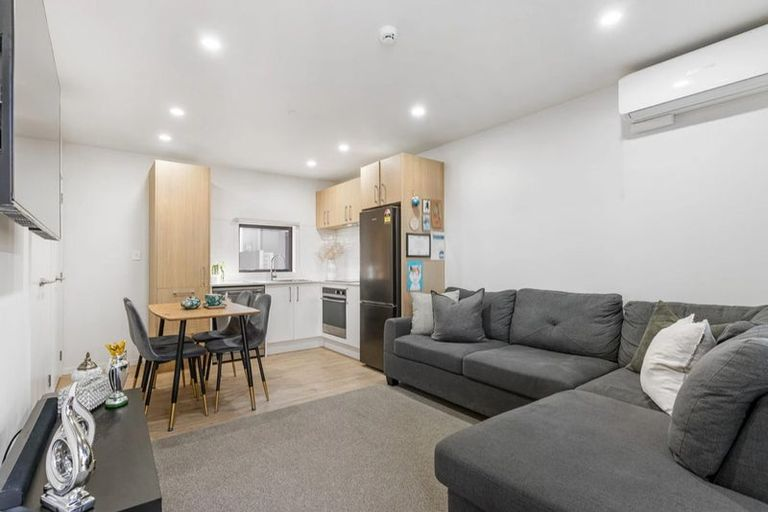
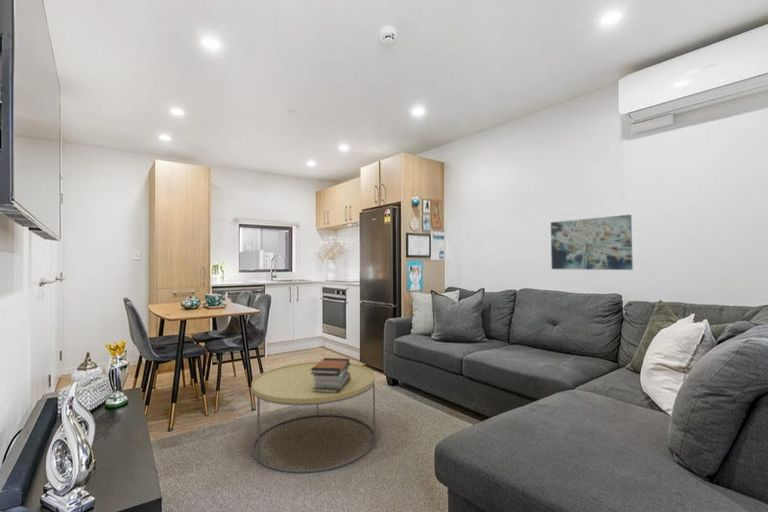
+ wall art [550,214,634,271]
+ coffee table [251,361,376,474]
+ book stack [310,357,351,394]
